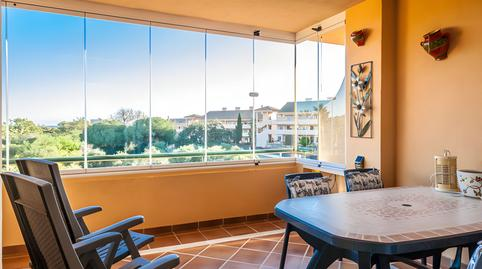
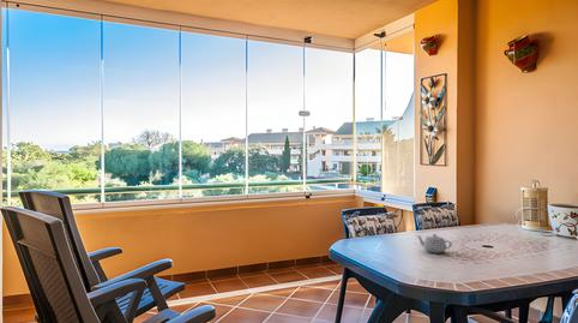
+ teapot [415,233,453,255]
